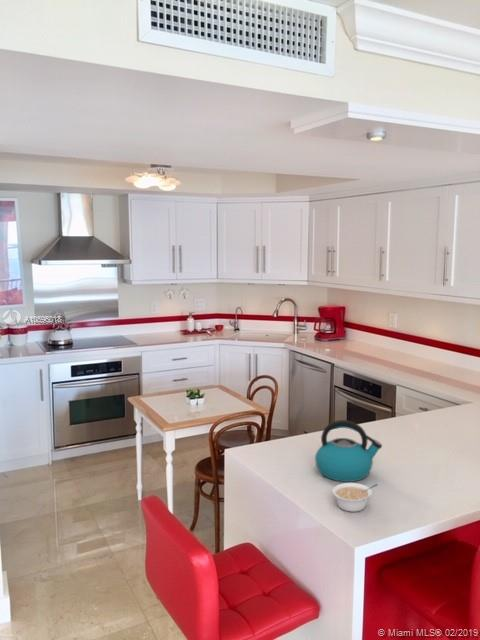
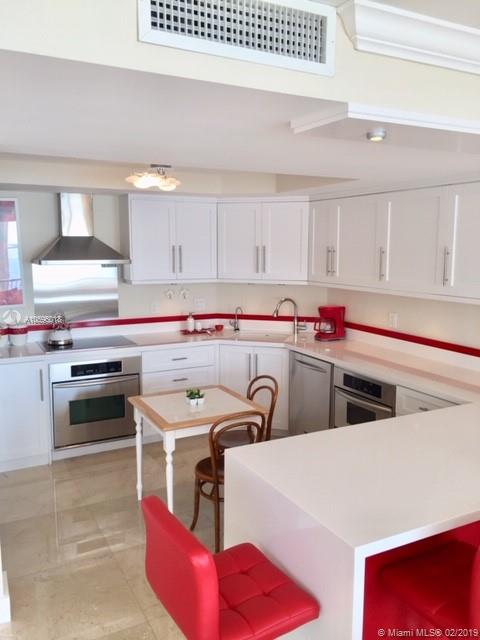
- kettle [314,419,383,483]
- legume [331,482,379,513]
